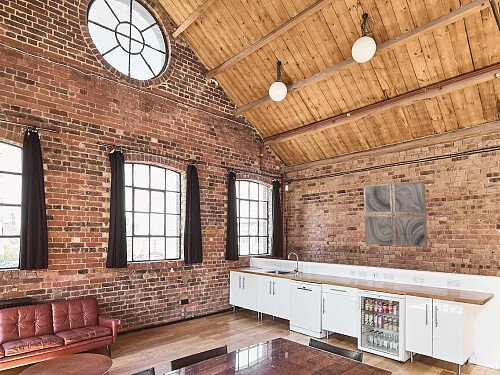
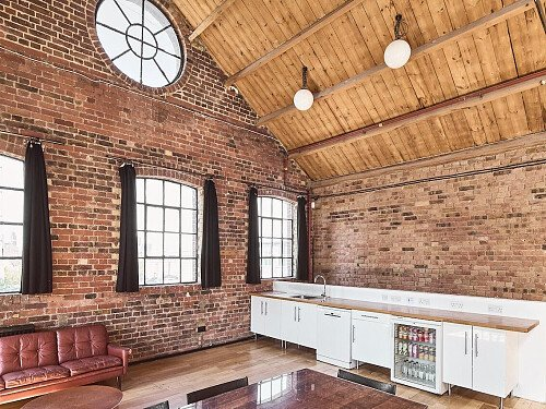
- wall art [363,181,428,248]
